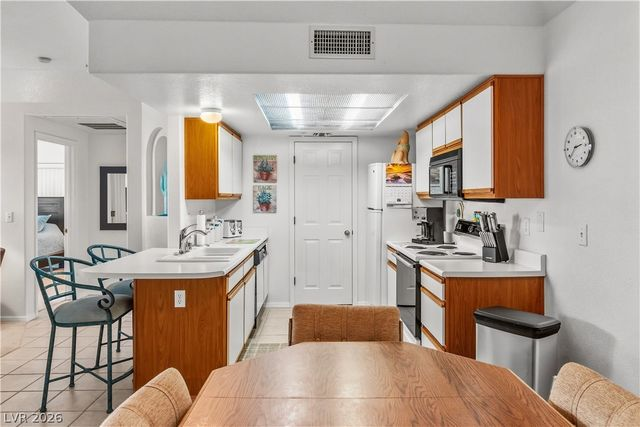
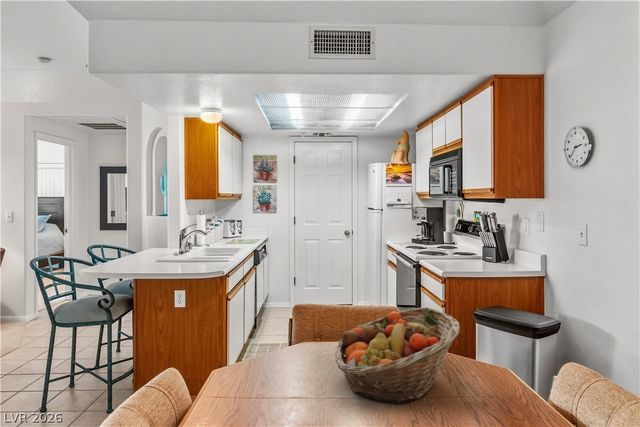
+ fruit basket [334,307,461,405]
